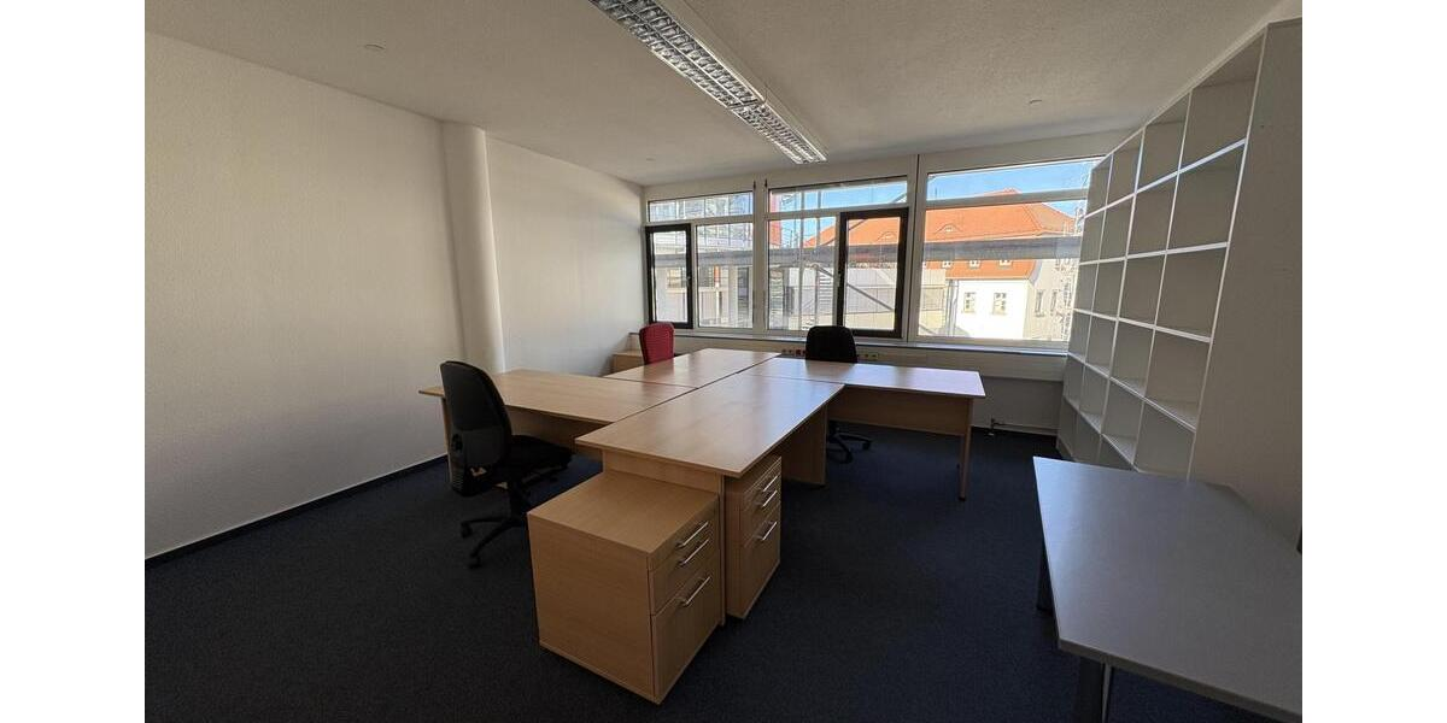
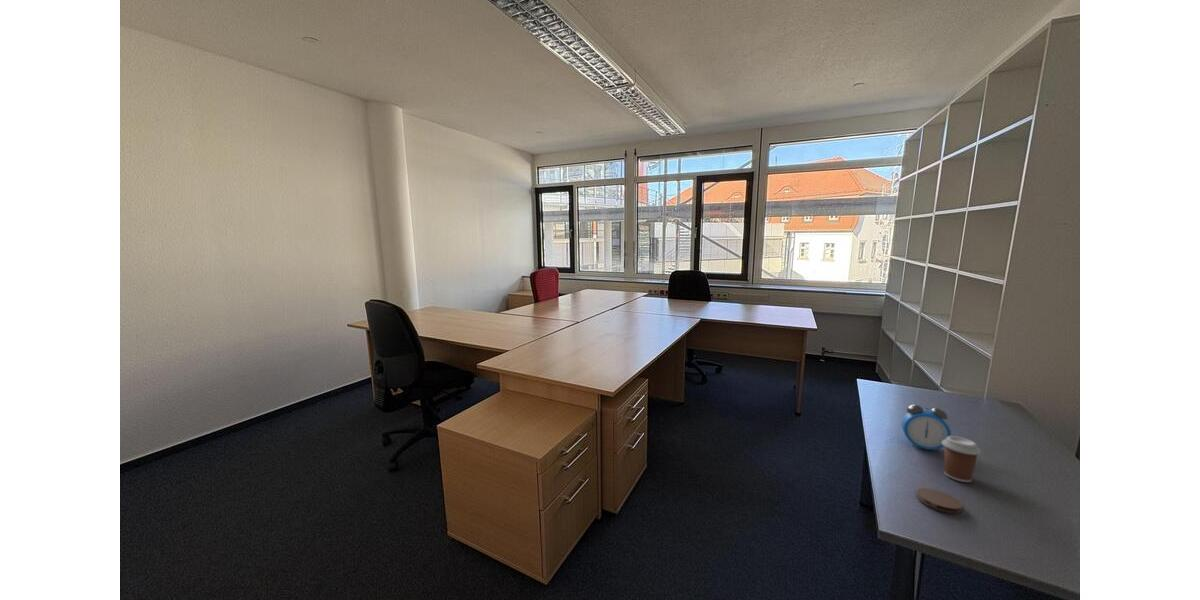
+ alarm clock [901,404,952,453]
+ coaster [916,487,964,514]
+ coffee cup [942,435,982,483]
